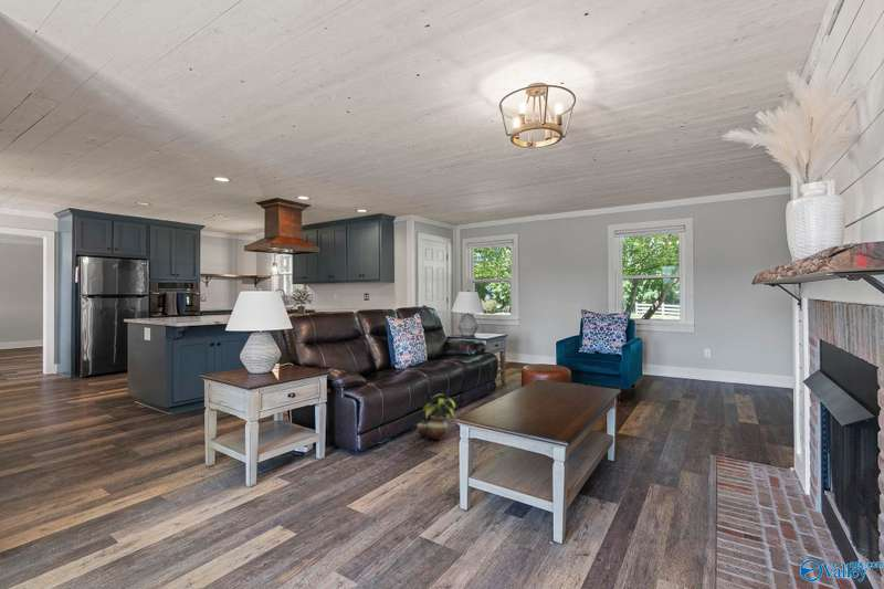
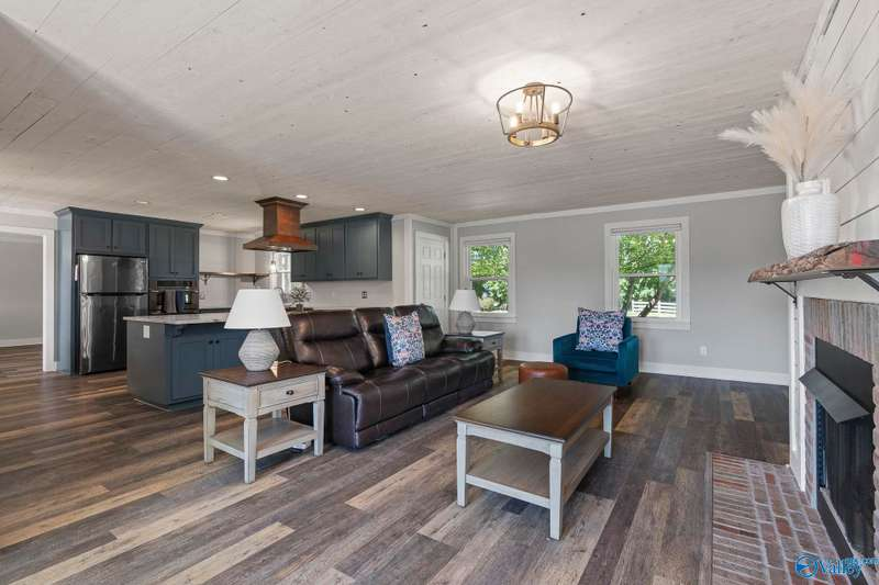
- potted plant [415,393,457,441]
